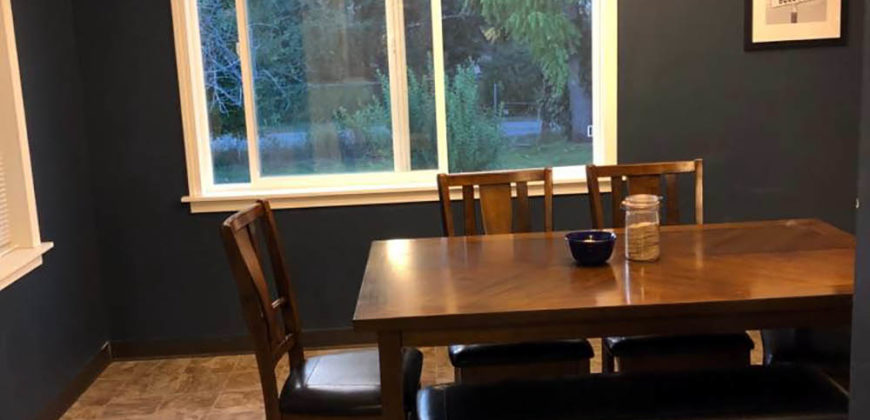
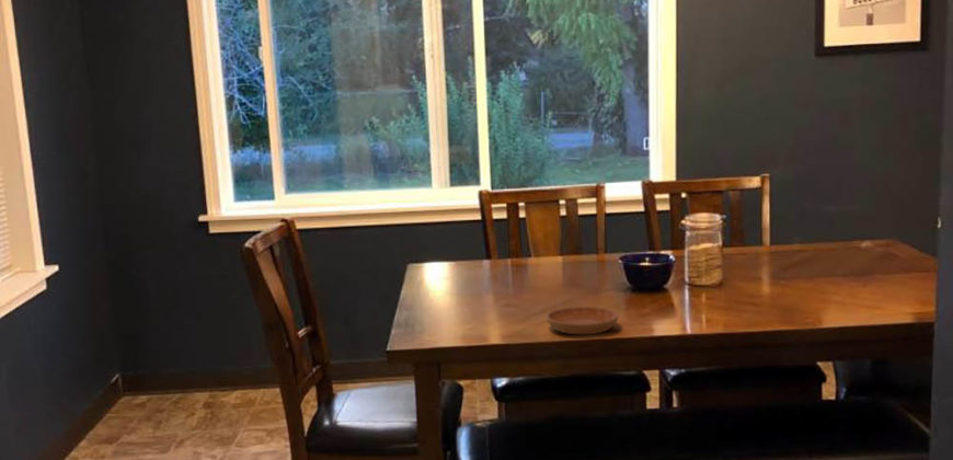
+ saucer [544,306,619,335]
